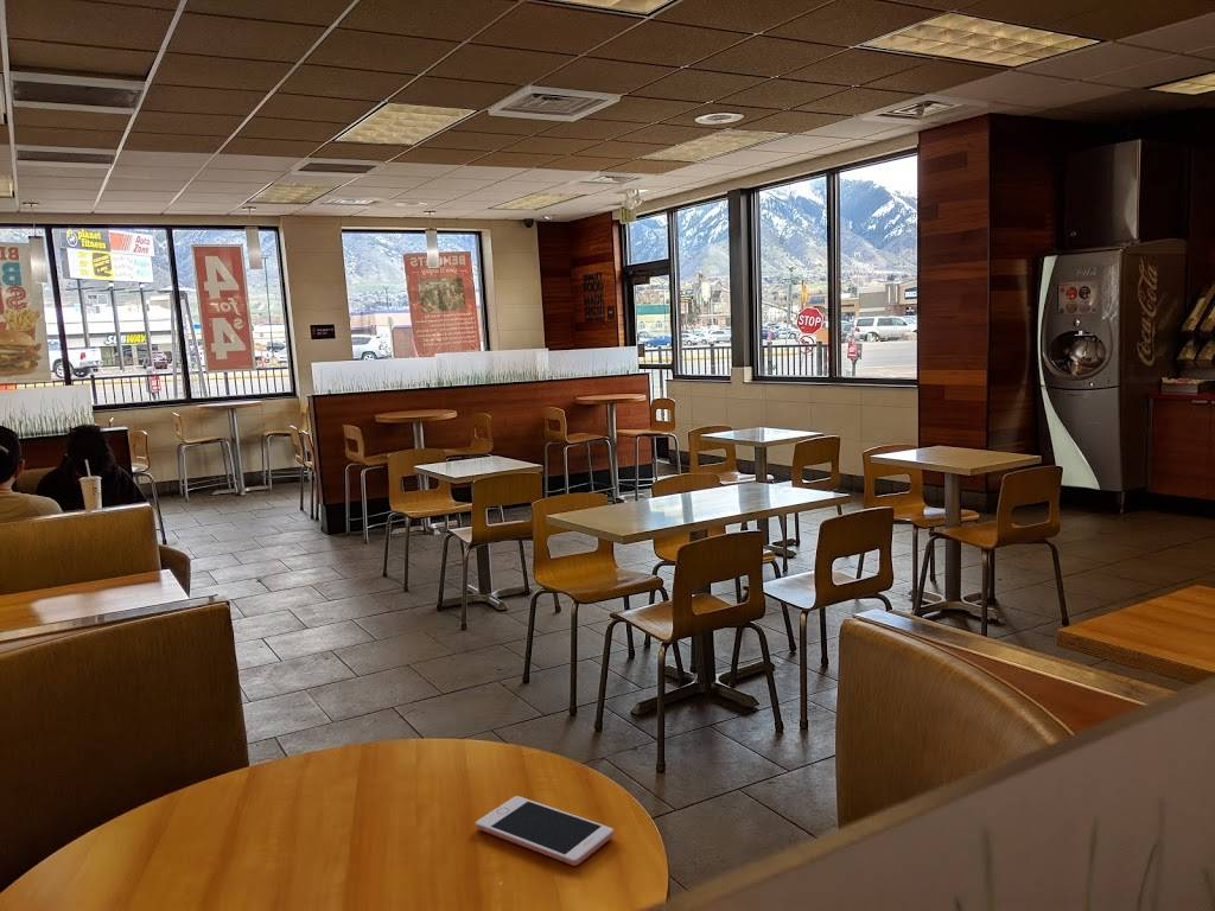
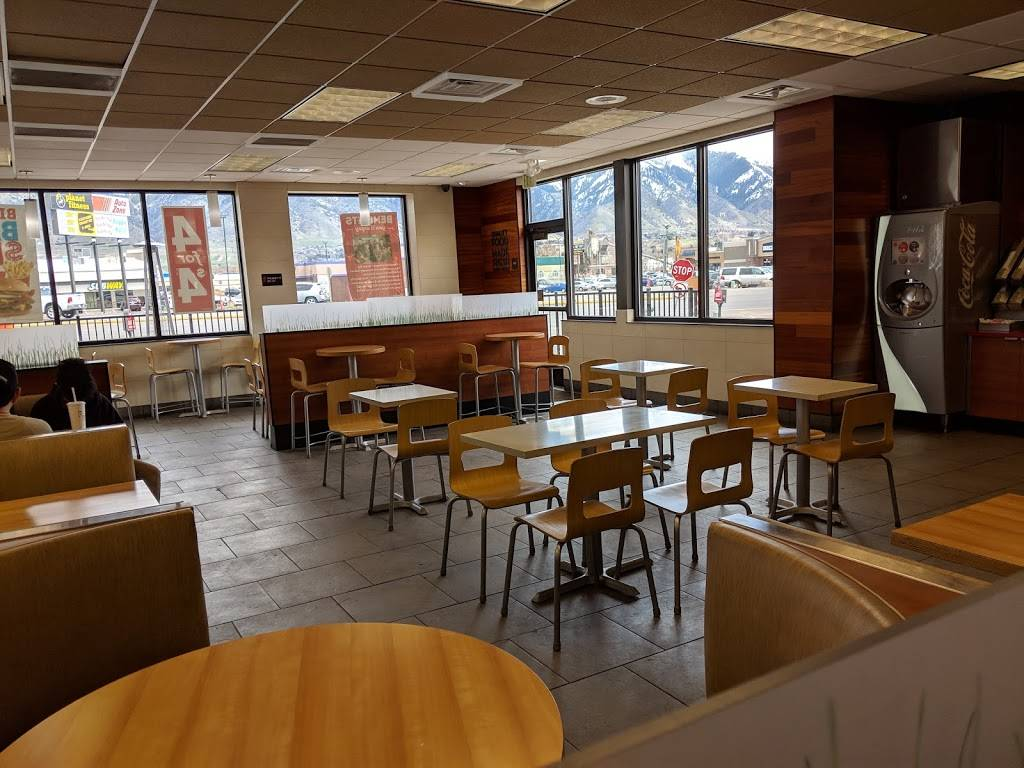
- cell phone [475,795,615,867]
